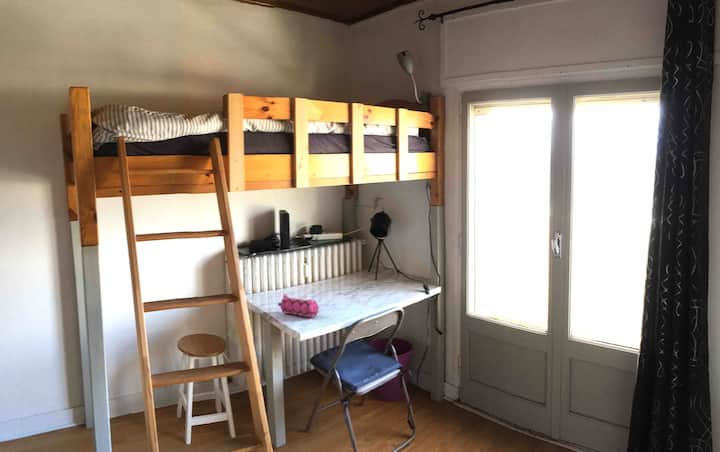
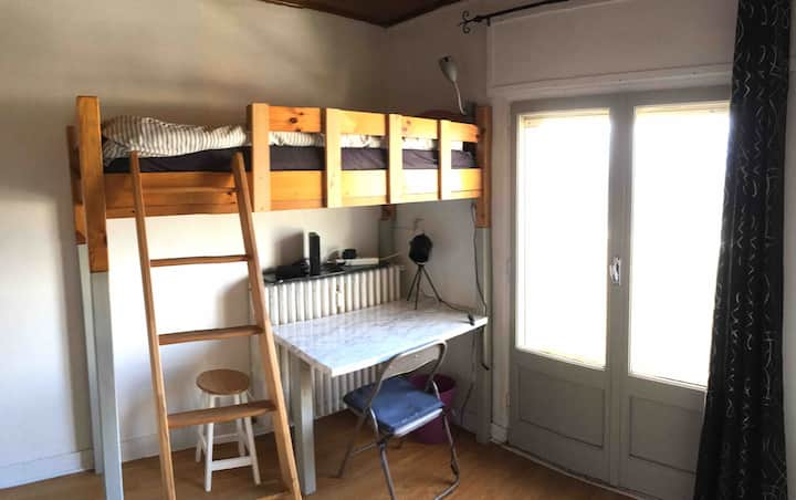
- pencil case [277,293,320,318]
